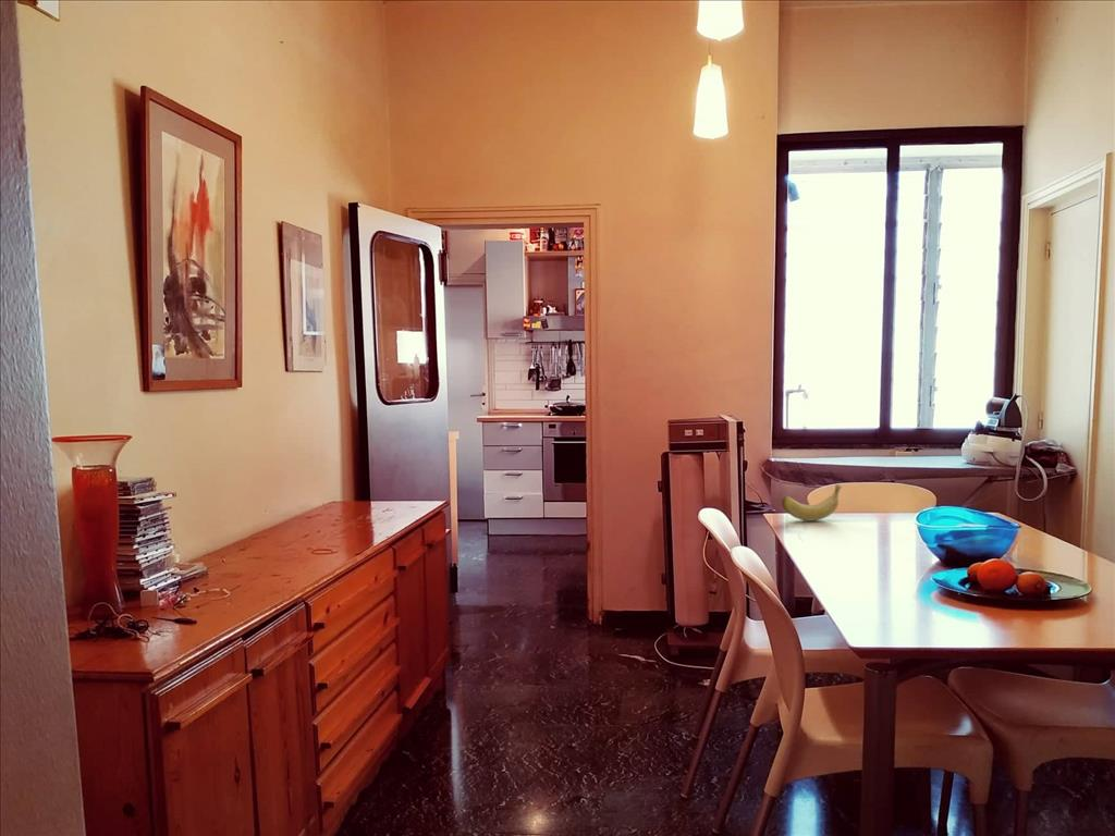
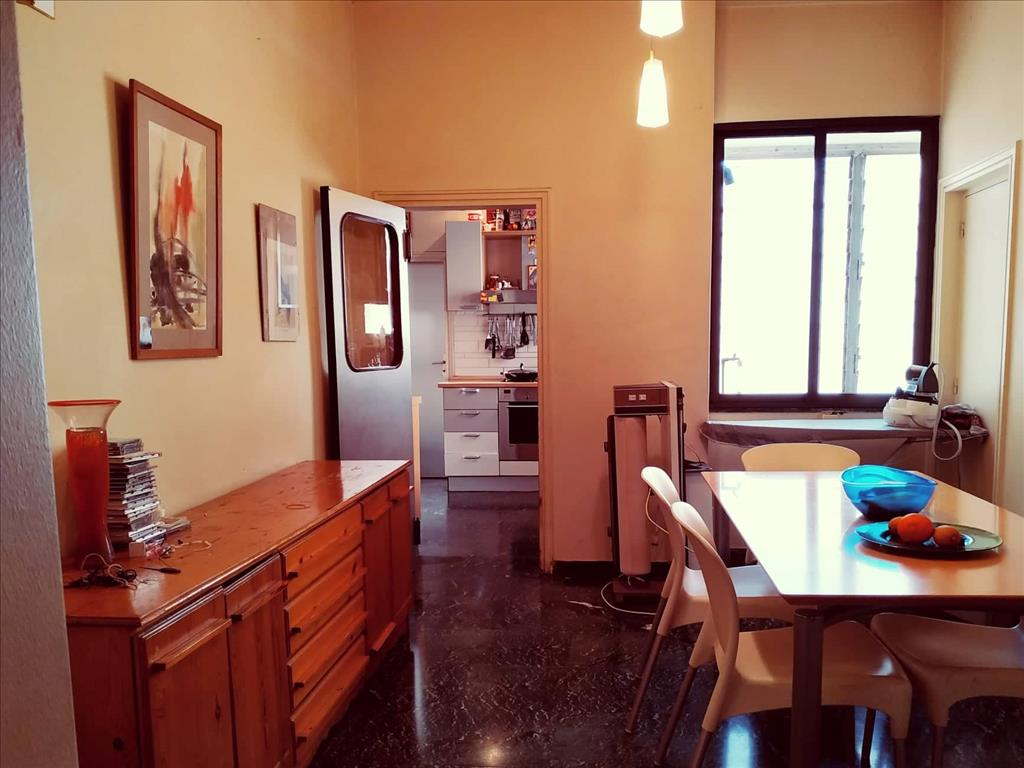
- banana [781,483,843,522]
